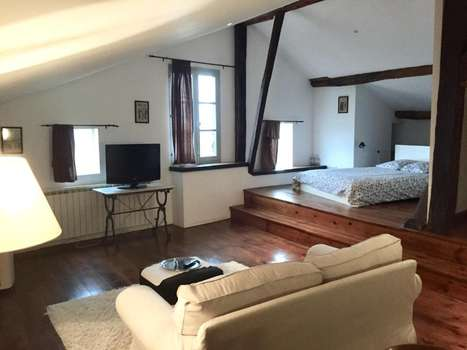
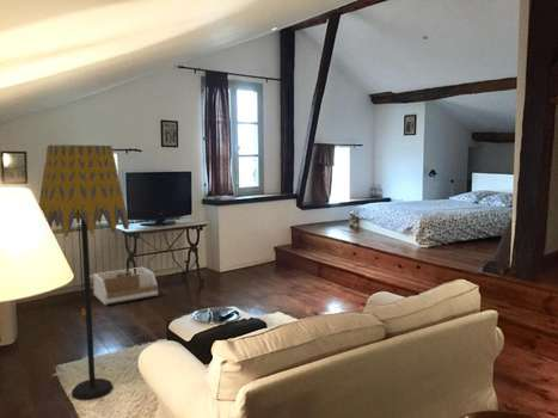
+ floor lamp [38,143,130,401]
+ storage bin [90,266,160,306]
